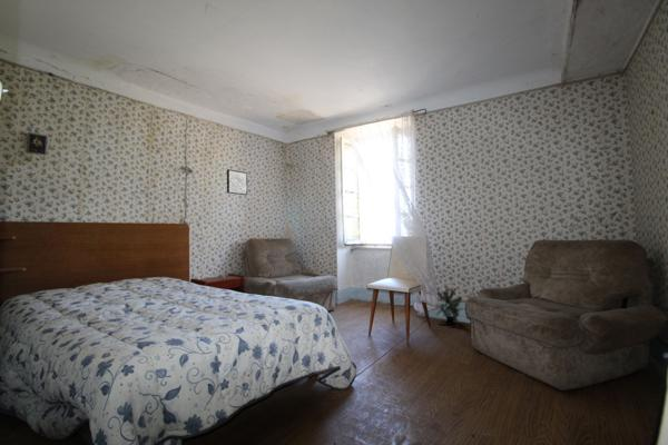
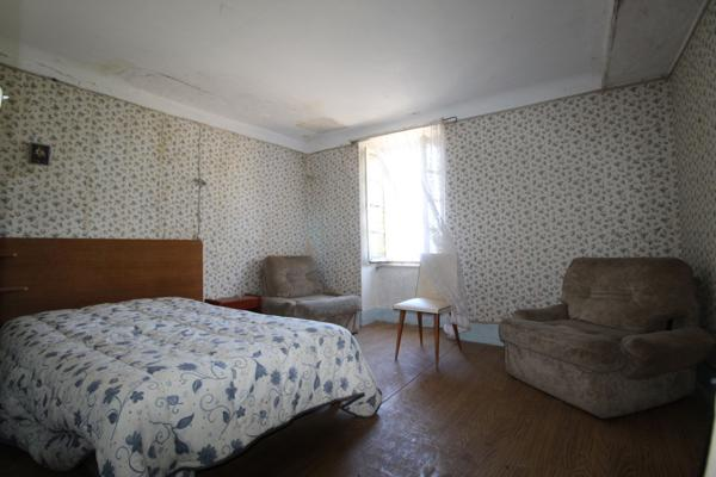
- potted plant [434,285,466,326]
- wall art [226,168,248,196]
